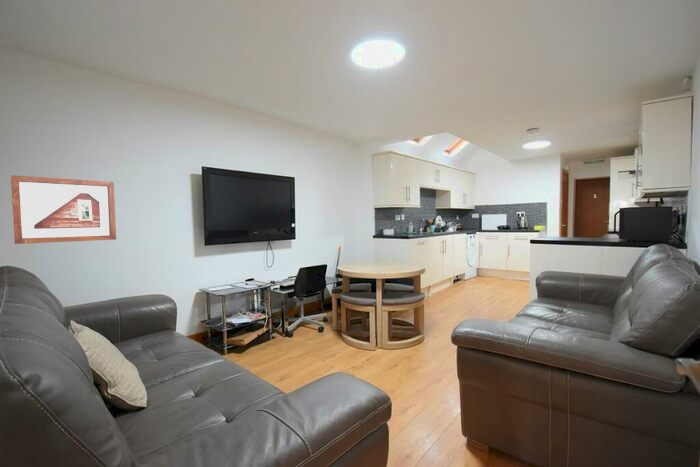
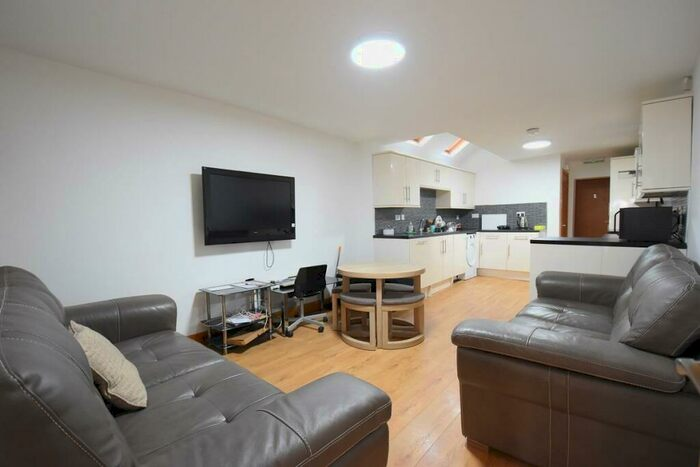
- picture frame [10,174,117,245]
